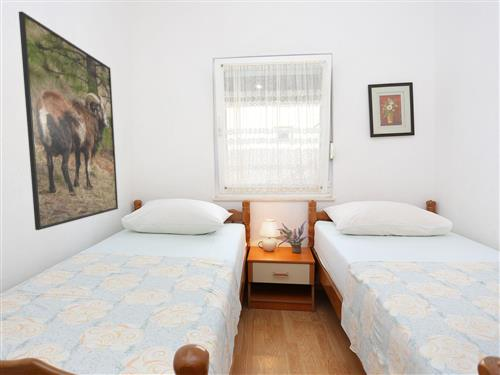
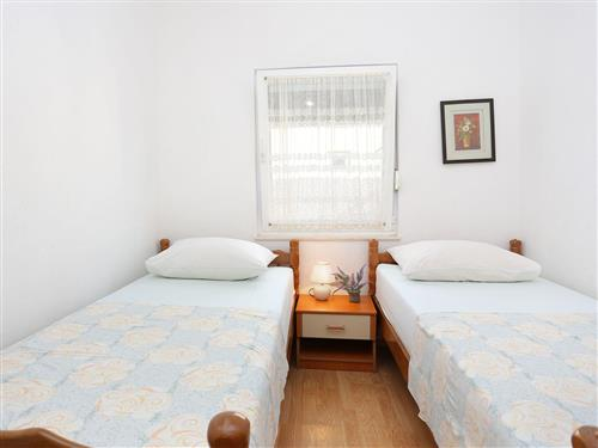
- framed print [18,11,119,231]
